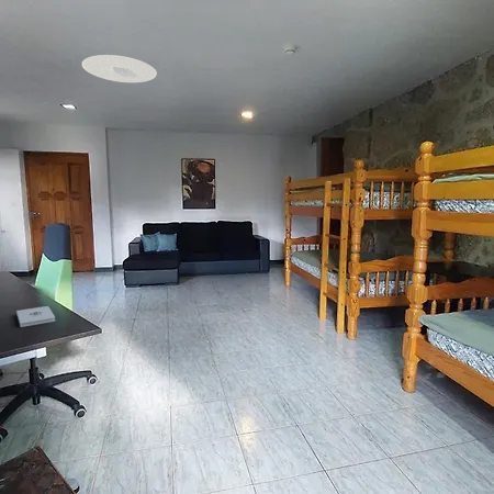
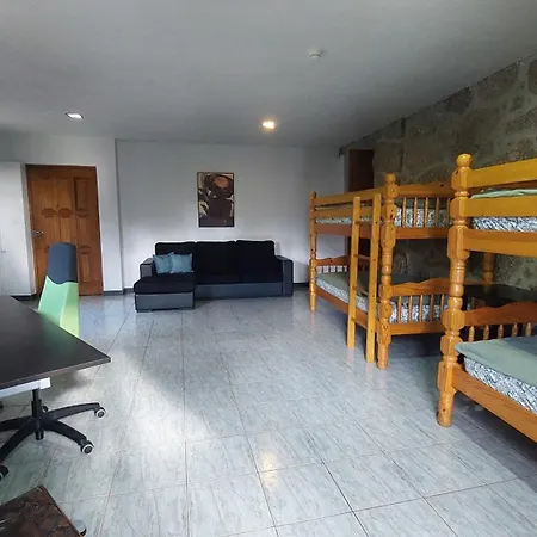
- notepad [15,305,56,328]
- ceiling light [81,54,158,83]
